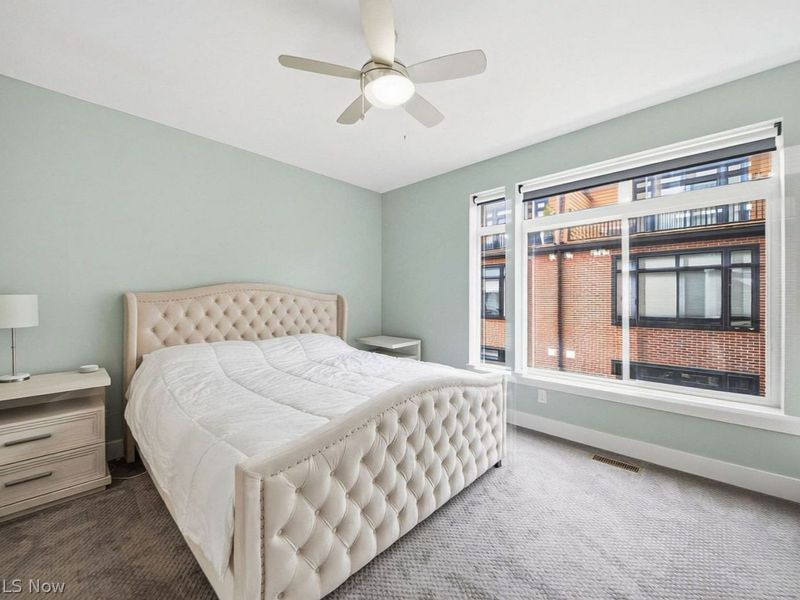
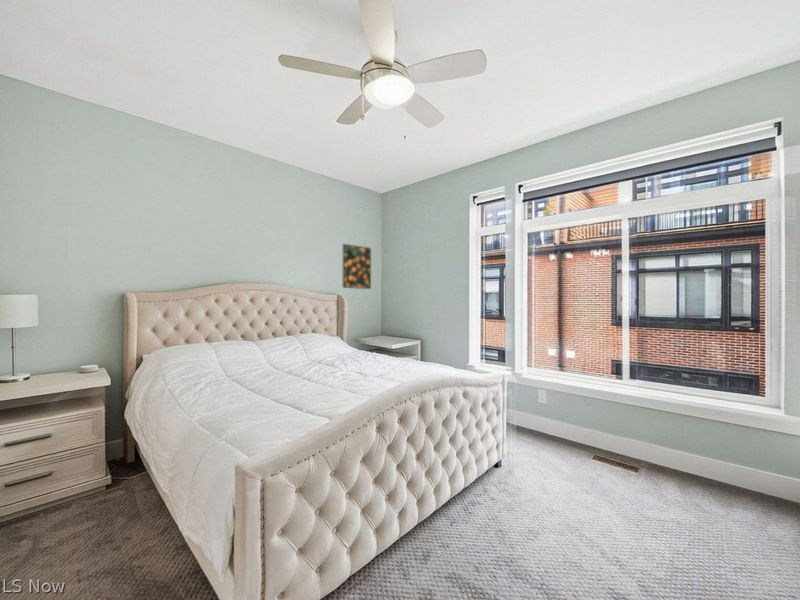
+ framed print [342,243,372,290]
